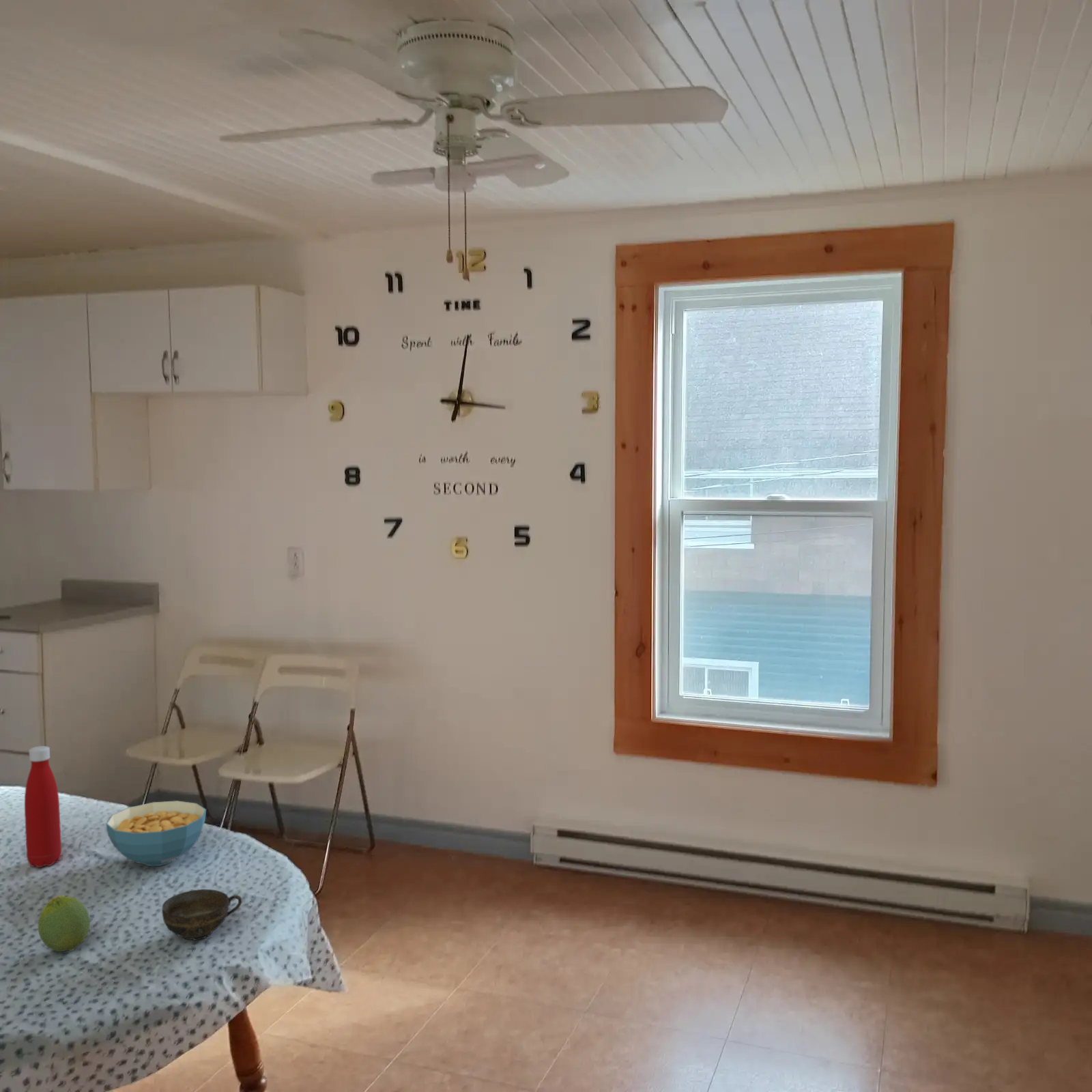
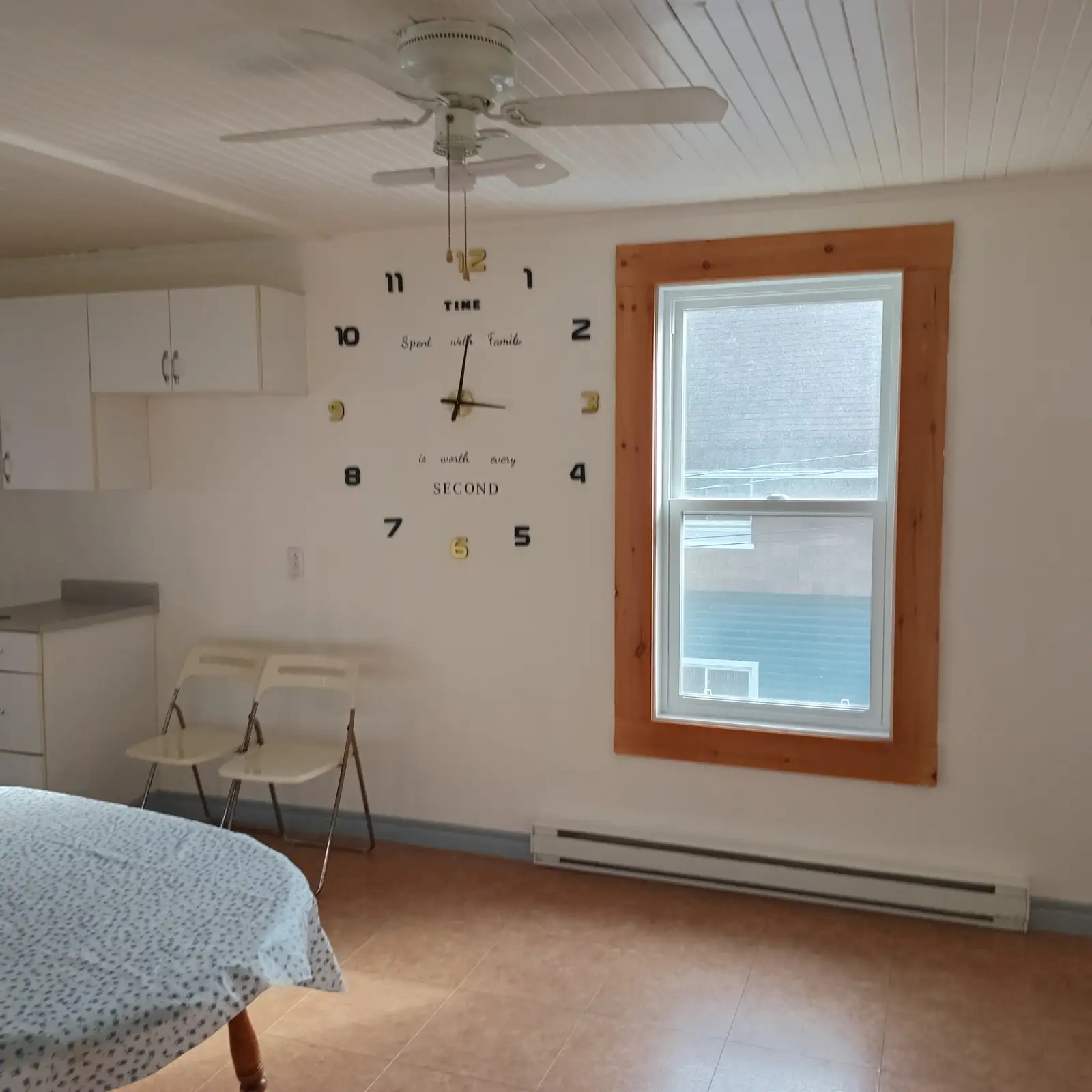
- fruit [38,895,91,952]
- bottle [24,745,62,868]
- cereal bowl [105,800,207,867]
- cup [161,889,243,941]
